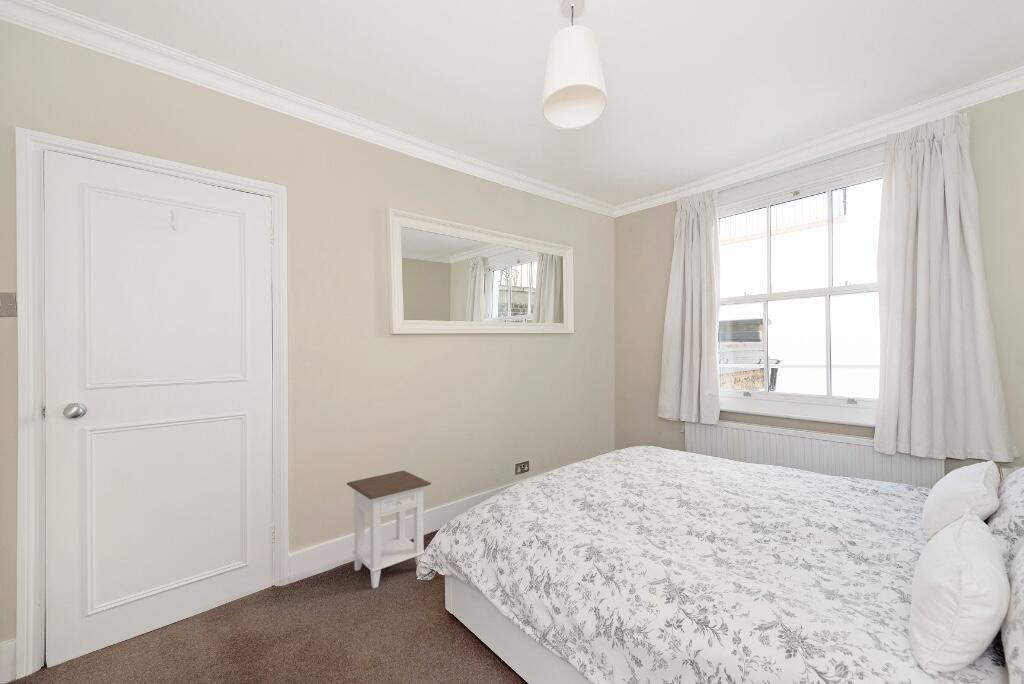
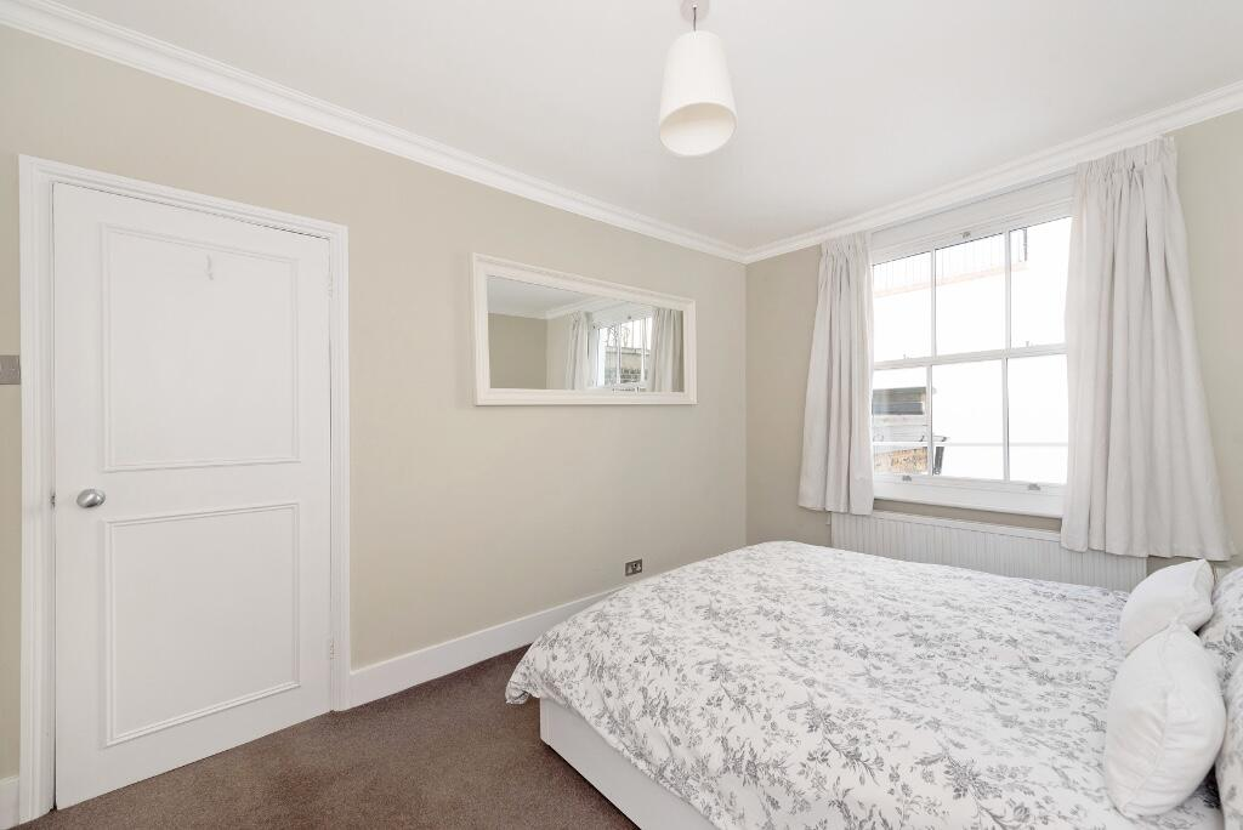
- nightstand [346,470,432,589]
